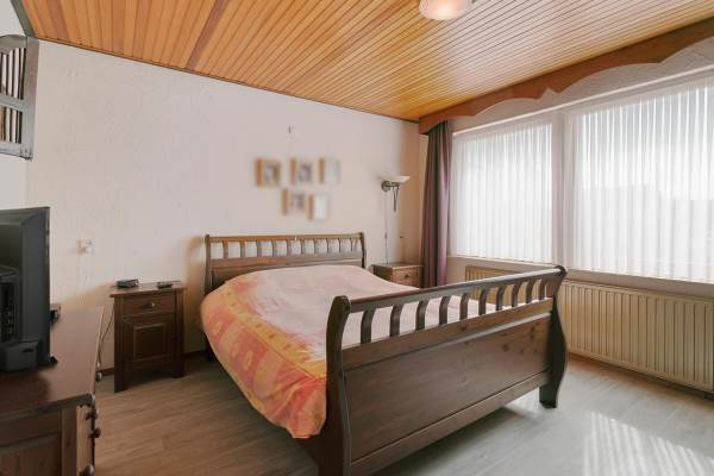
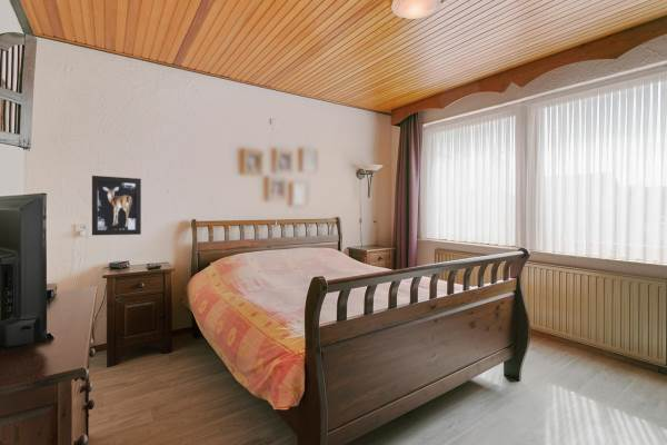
+ wall art [91,175,142,237]
